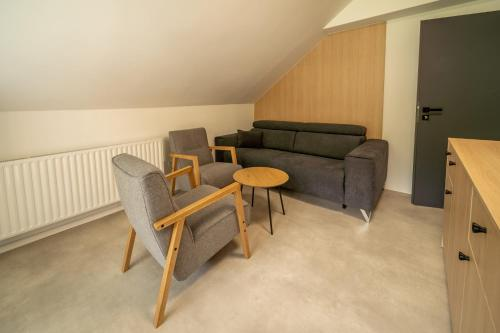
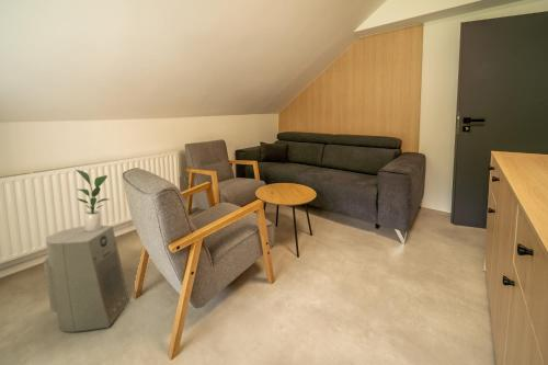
+ fan [43,225,130,333]
+ potted plant [76,169,110,231]
